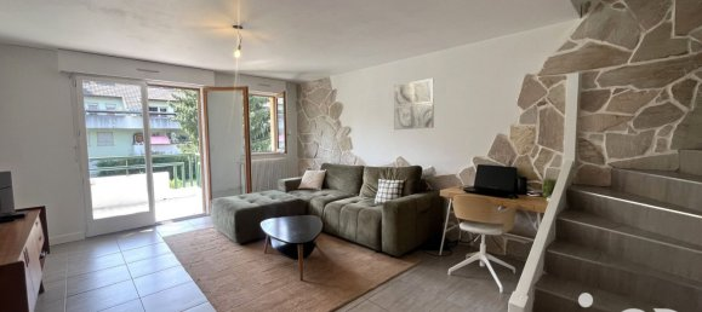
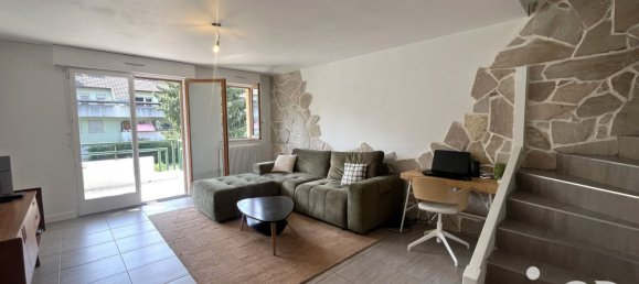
- wall art [393,77,435,131]
